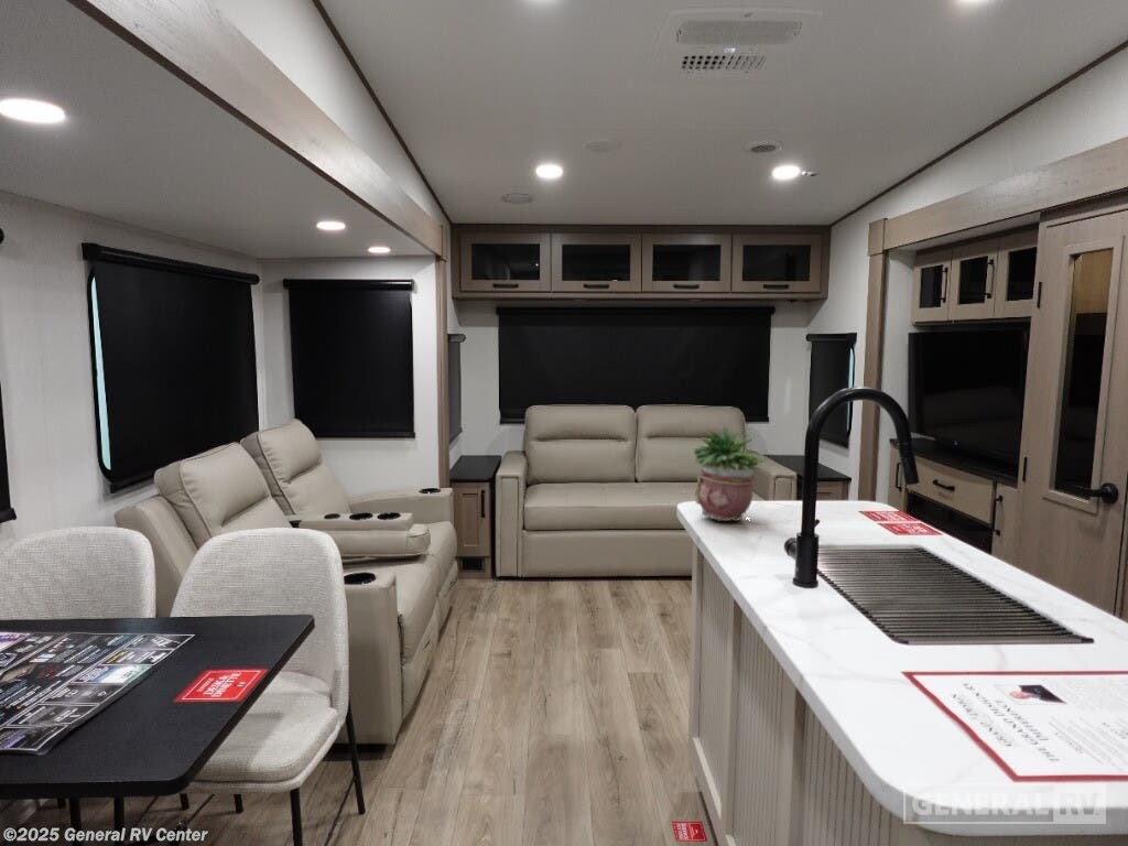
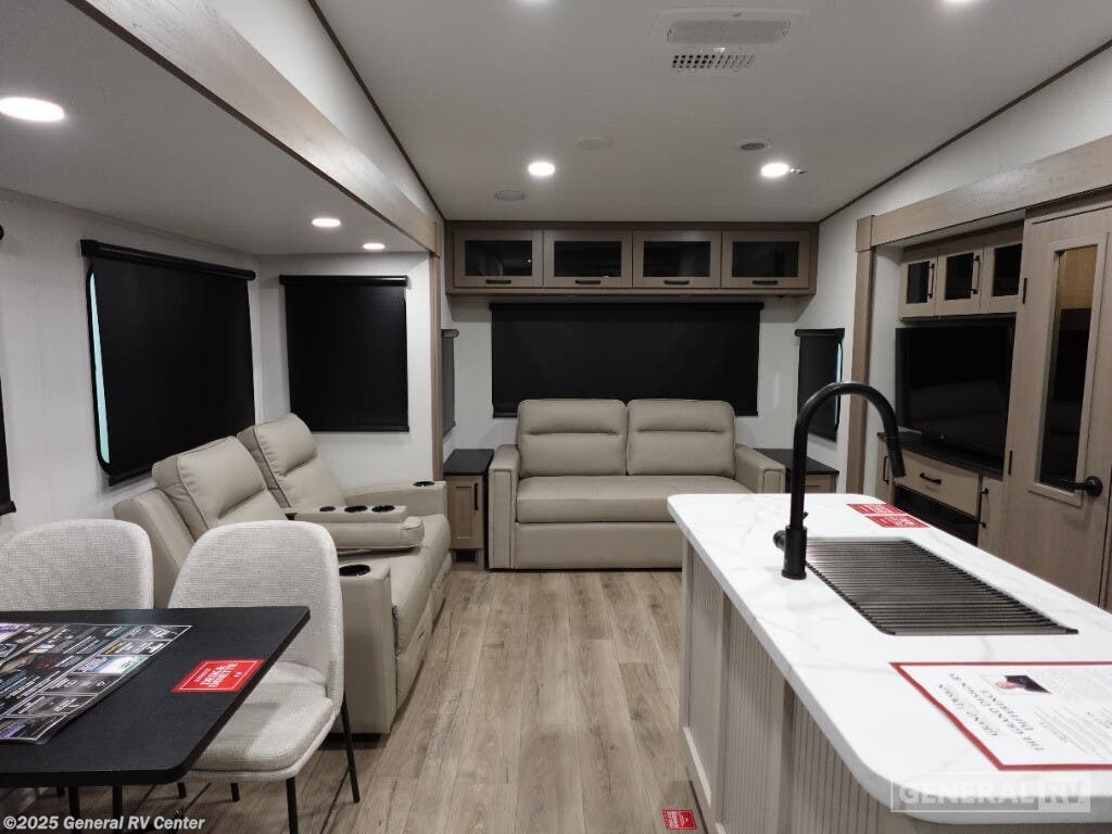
- potted plant [693,424,766,522]
